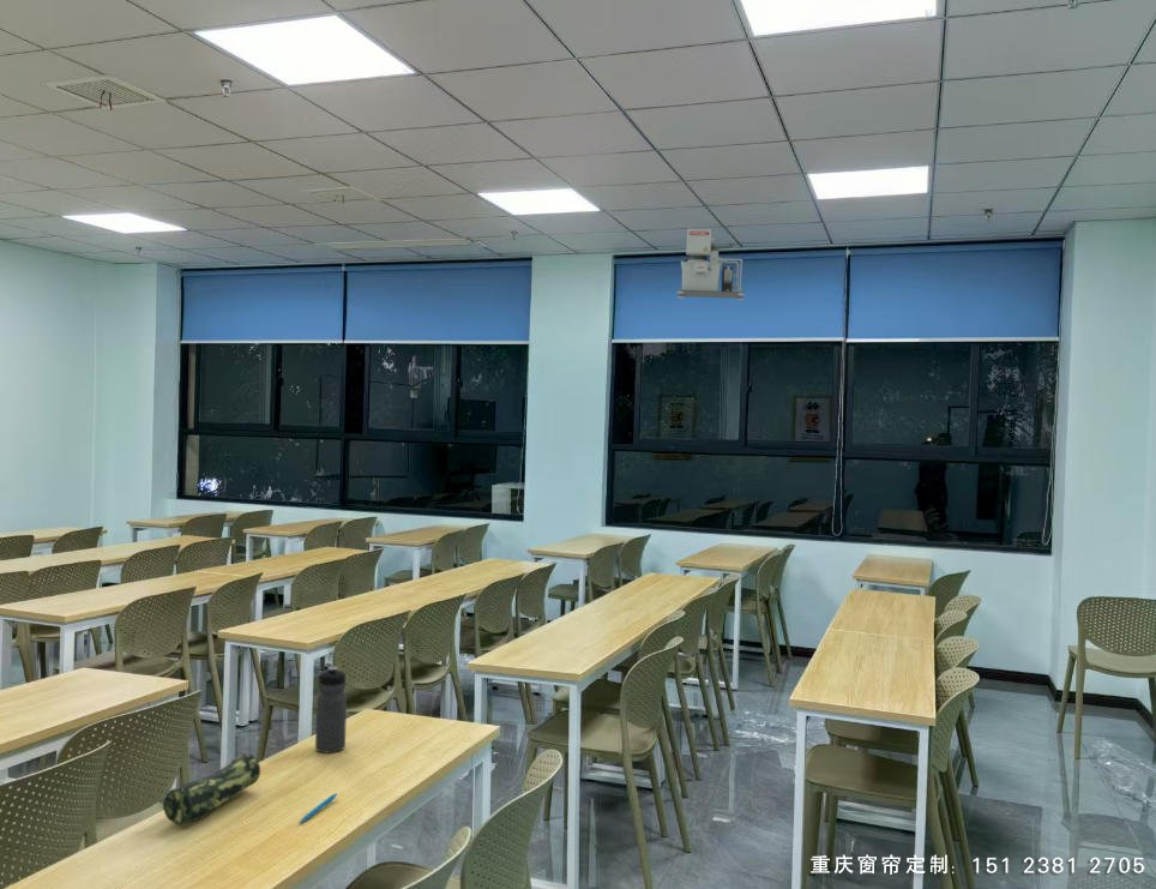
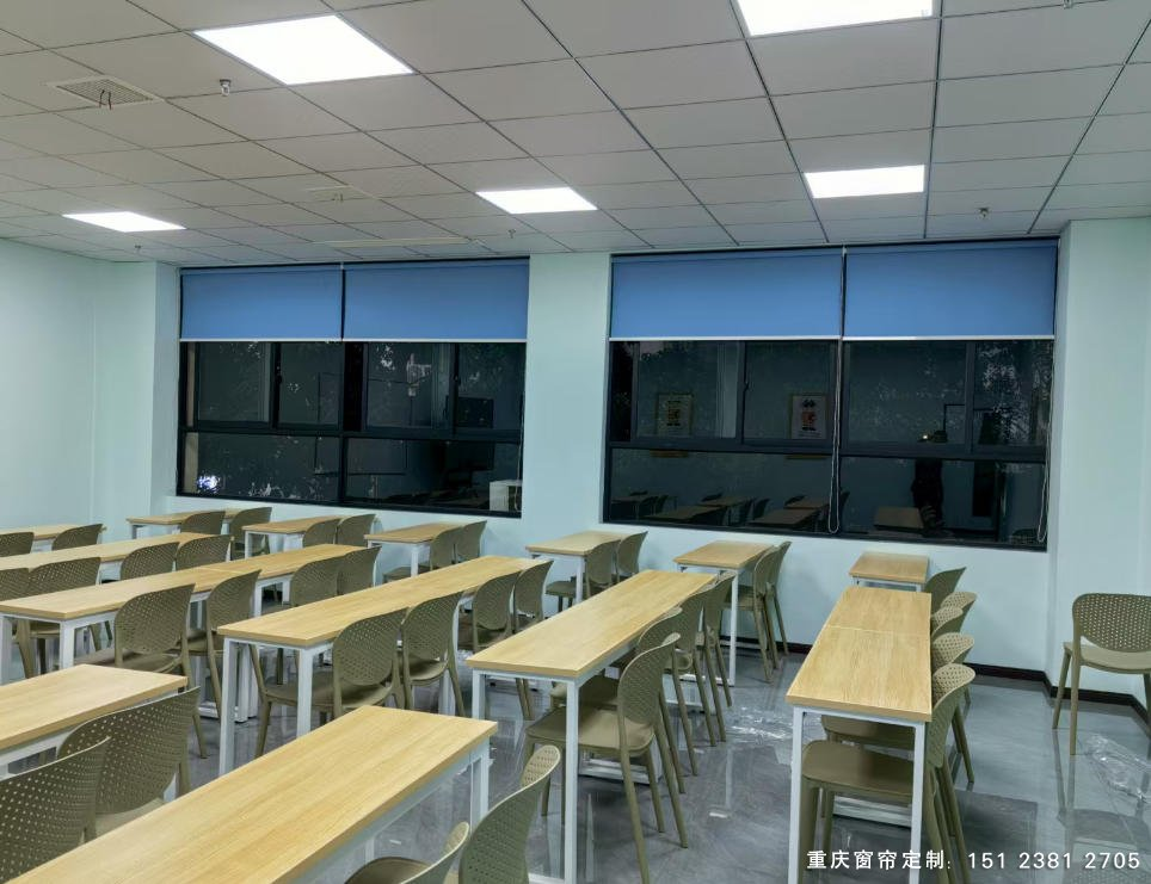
- water bottle [314,666,348,753]
- pen [297,792,338,824]
- projector [676,228,746,301]
- pencil case [162,750,261,825]
